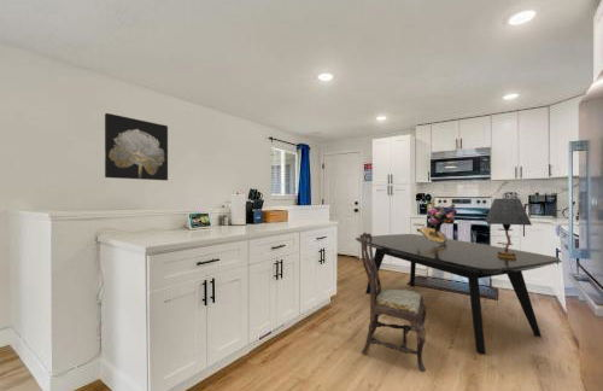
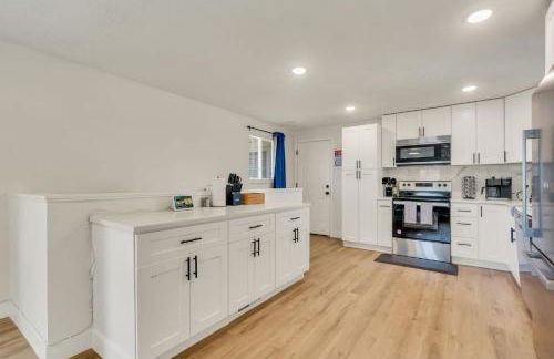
- dining table [355,233,561,355]
- bouquet [416,203,458,245]
- table lamp [485,198,533,258]
- wall art [104,112,169,181]
- dining chair [359,232,428,373]
